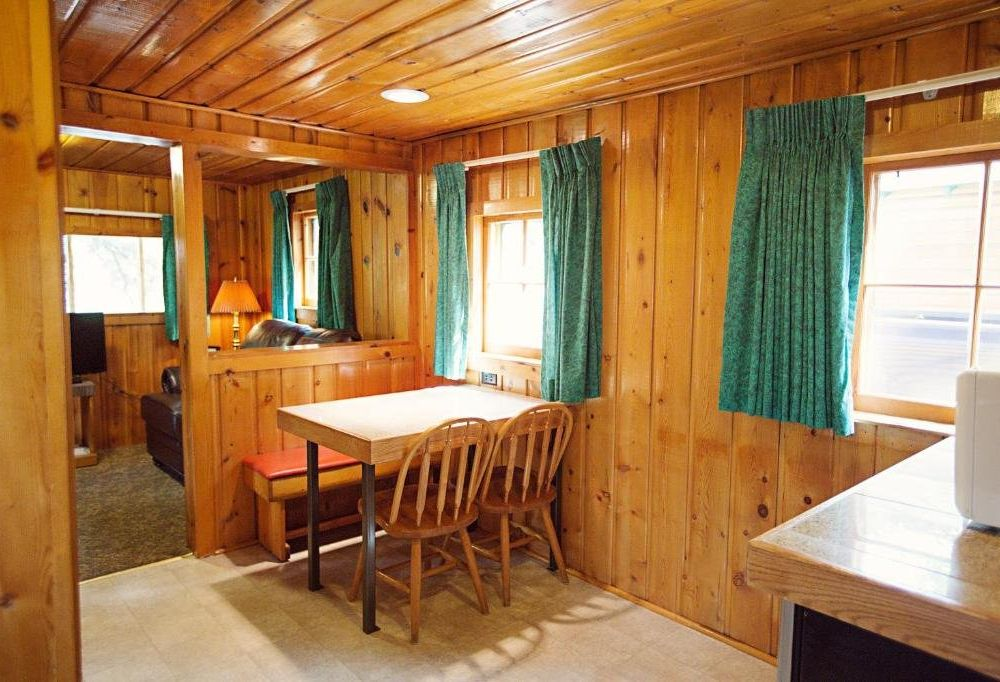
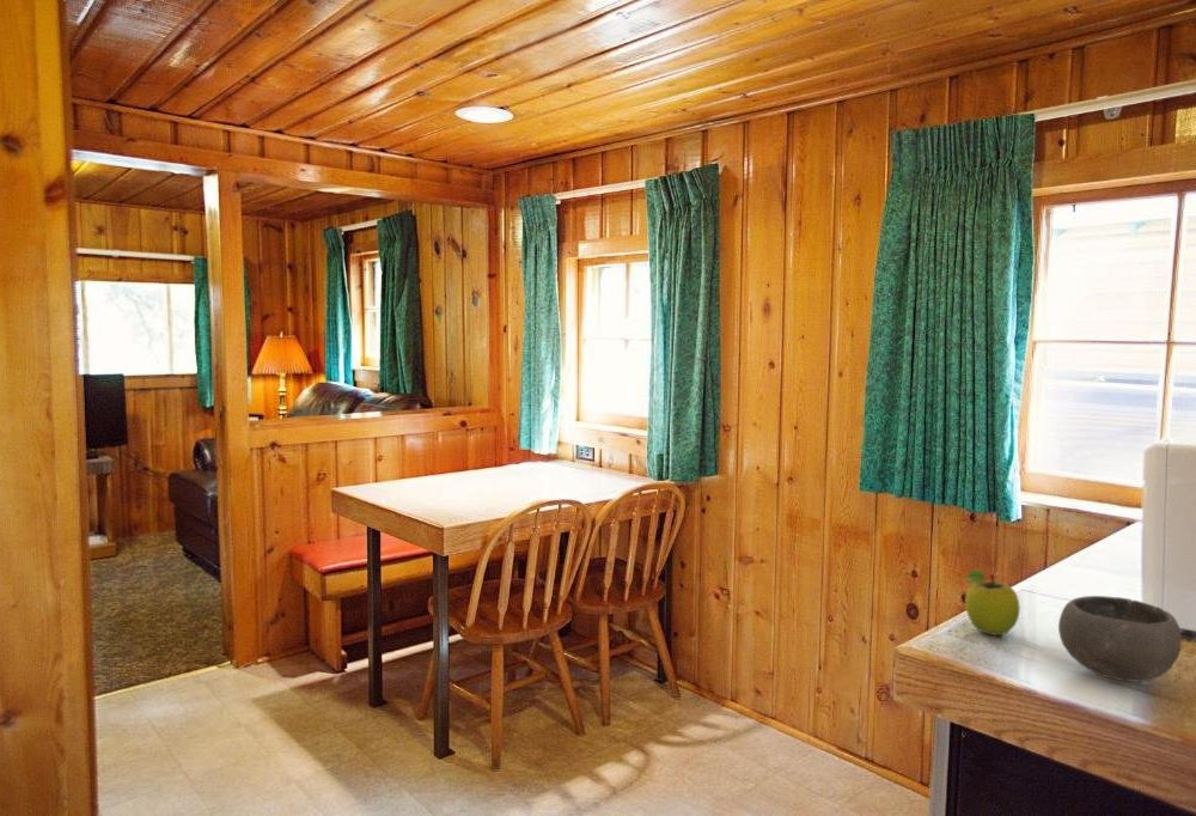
+ fruit [964,567,1021,637]
+ bowl [1057,595,1183,683]
